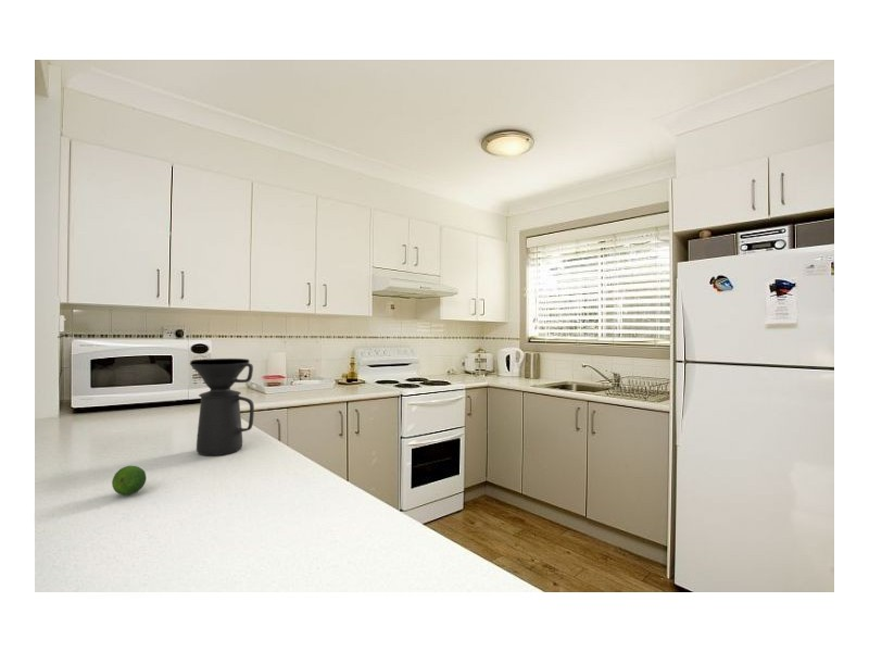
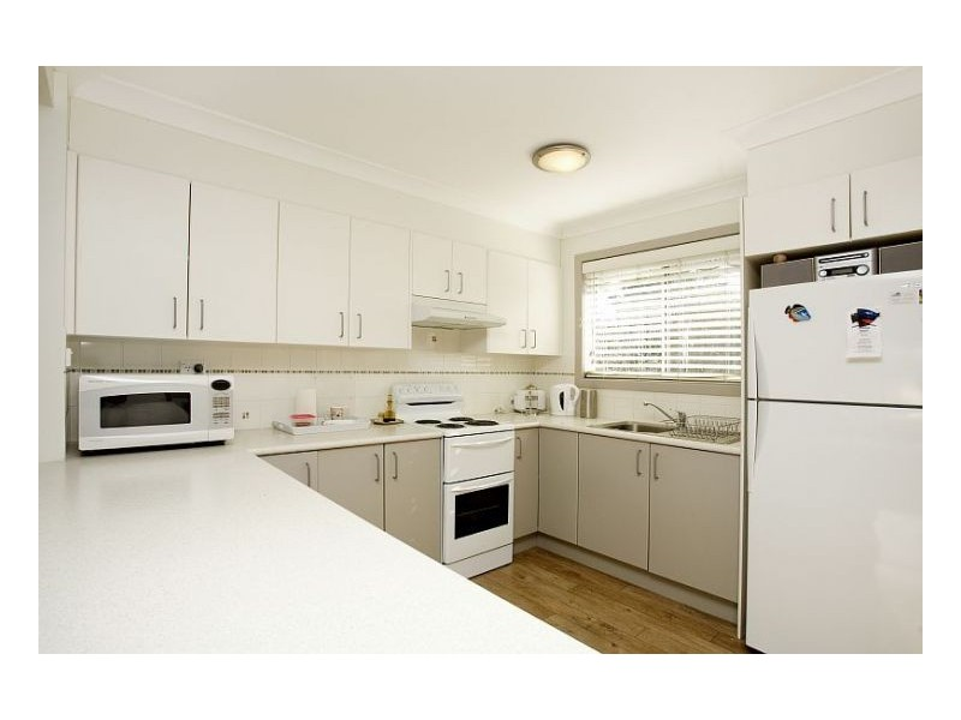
- coffee maker [189,358,255,456]
- fruit [111,465,148,497]
